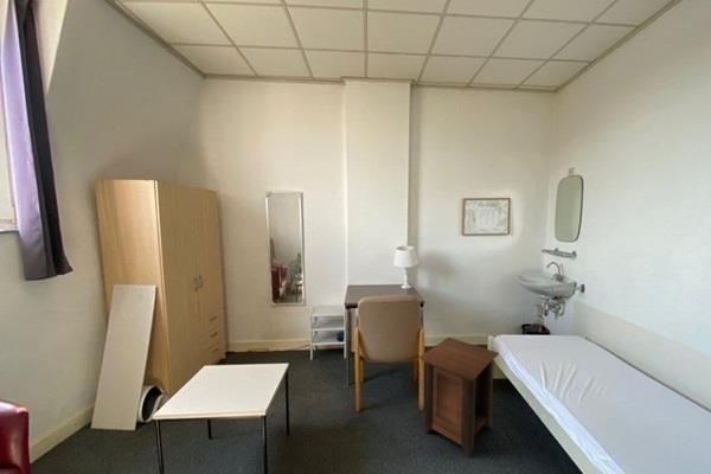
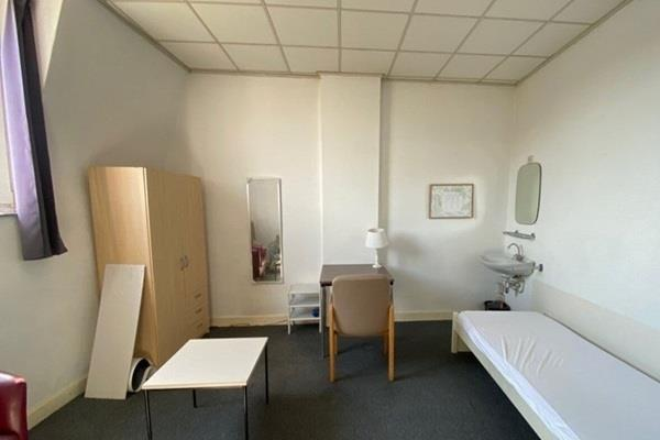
- nightstand [418,337,500,460]
